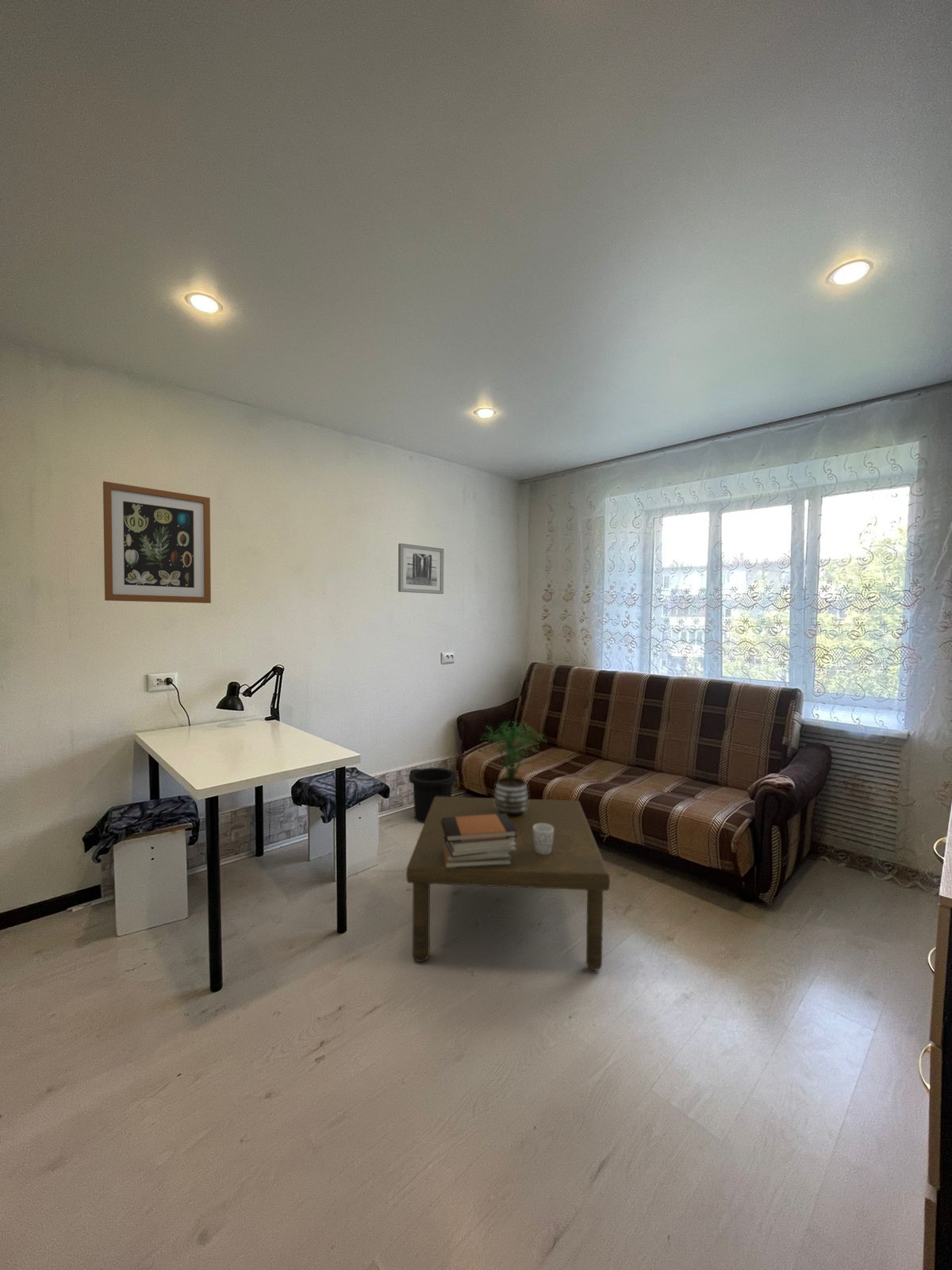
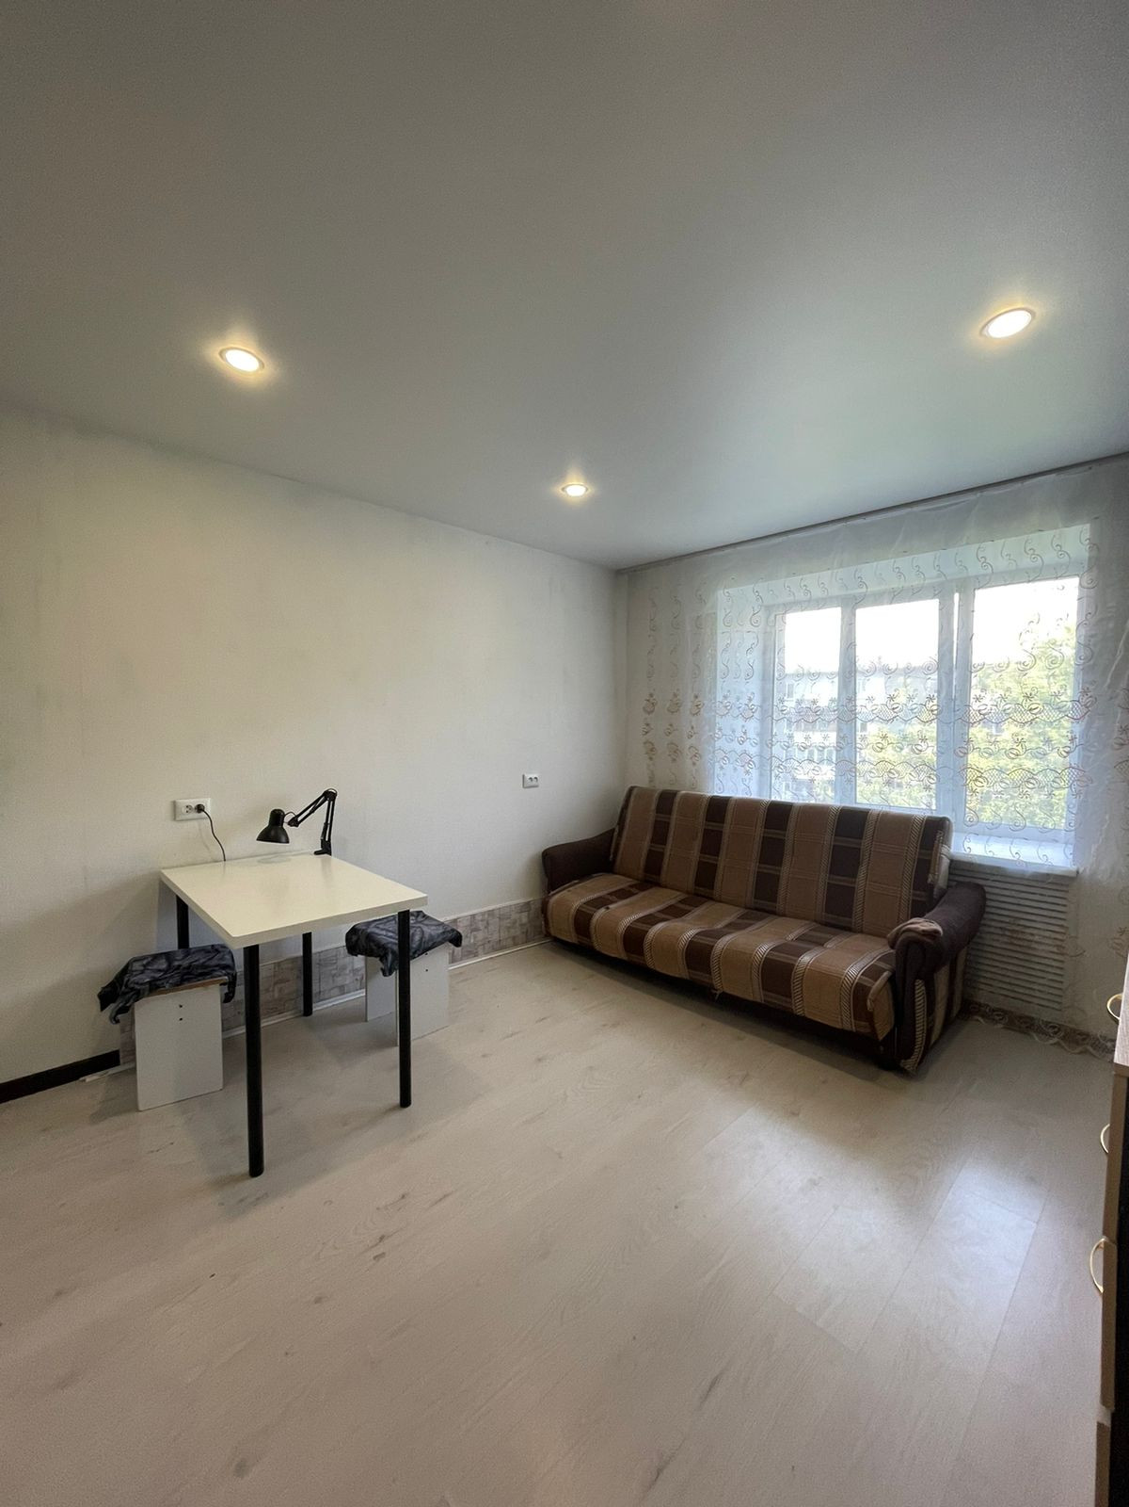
- book stack [442,814,517,868]
- mug [533,823,554,855]
- potted plant [478,720,547,818]
- coffee table [405,796,611,972]
- trash can [408,767,458,824]
- wall art [102,480,212,604]
- wall art [397,543,444,595]
